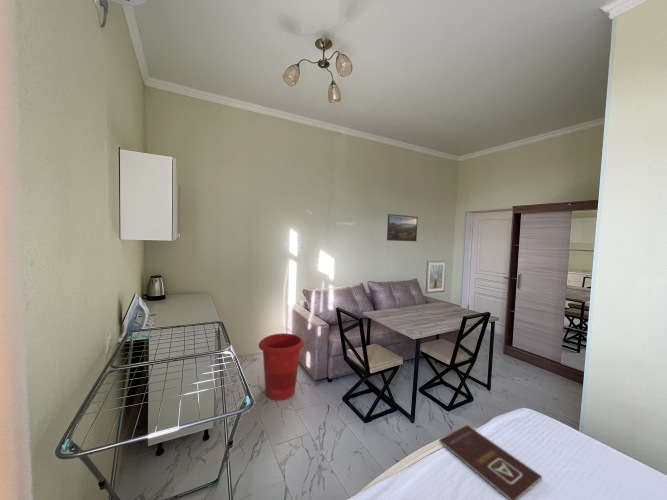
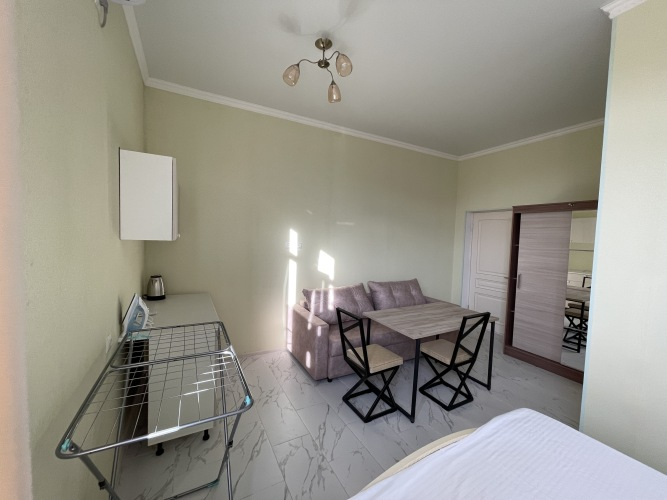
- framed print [386,213,419,242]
- waste bin [257,332,305,401]
- book [438,424,543,500]
- picture frame [424,260,447,294]
